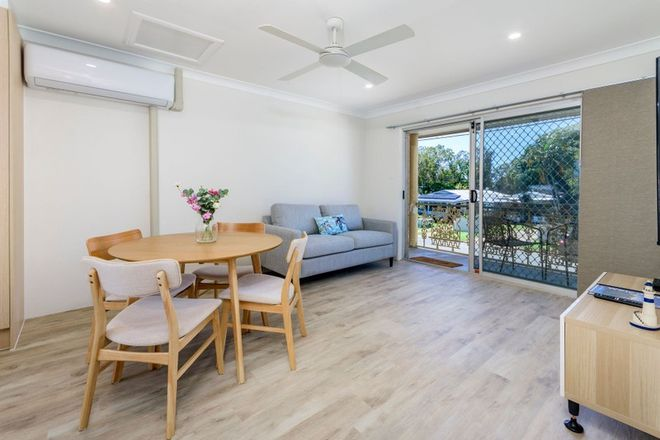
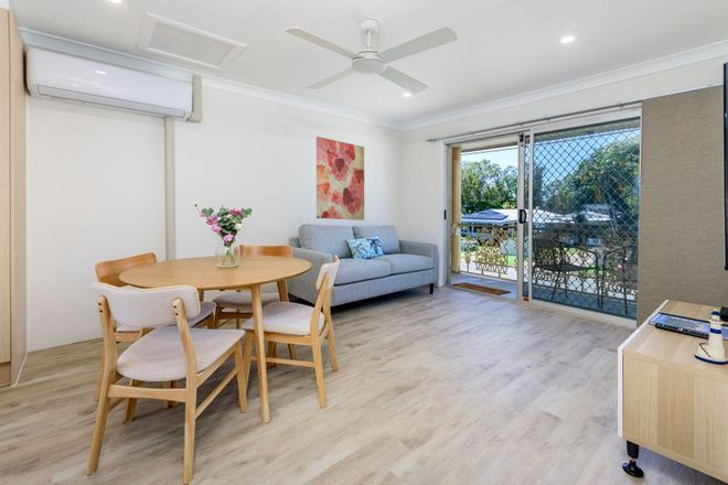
+ wall art [315,136,365,222]
